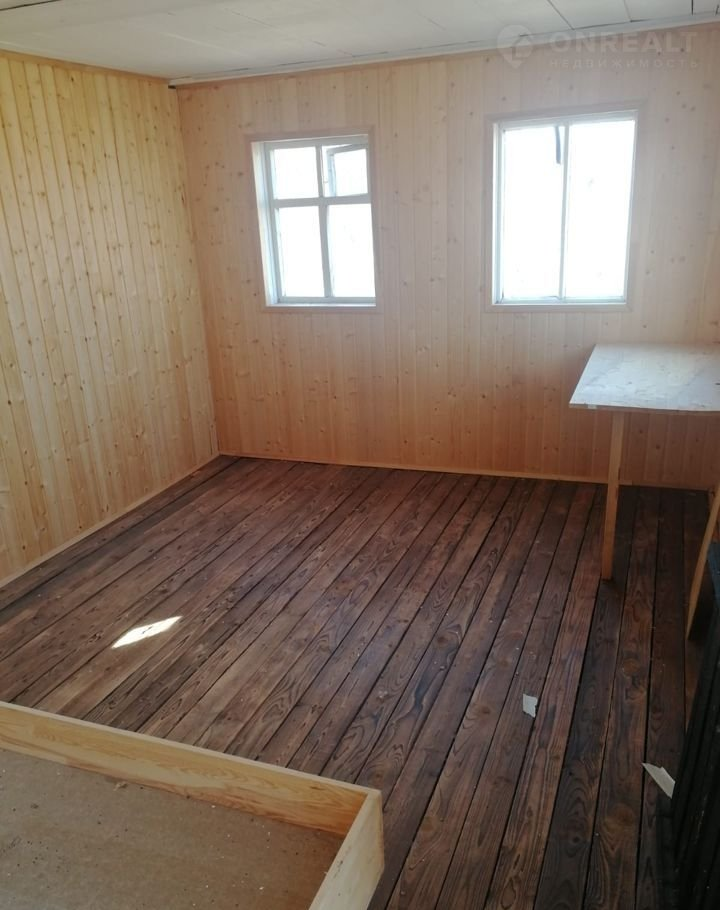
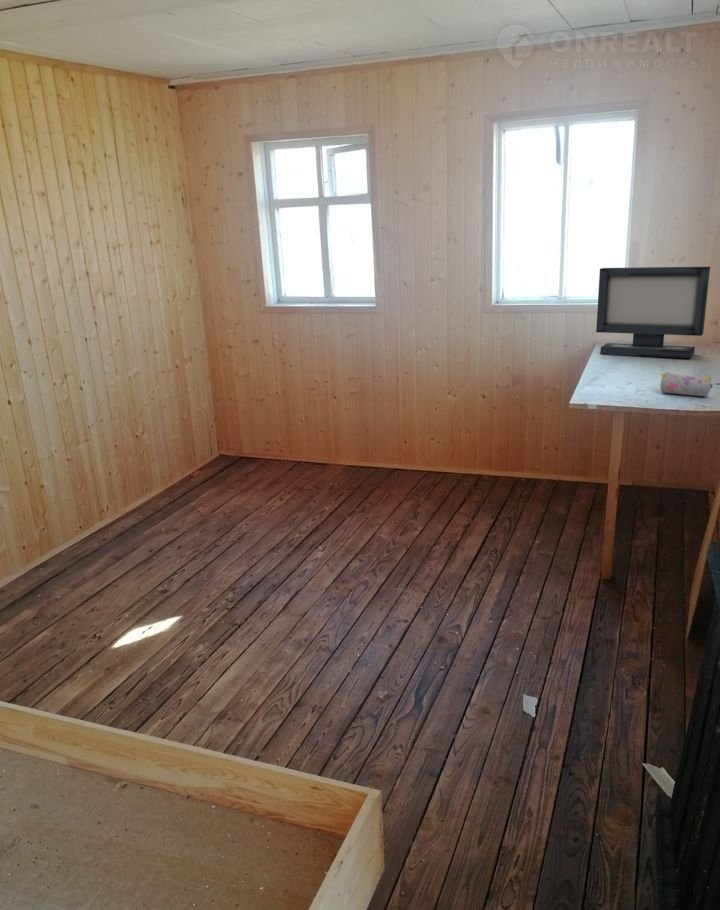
+ monitor [595,266,711,360]
+ pencil case [659,371,714,398]
